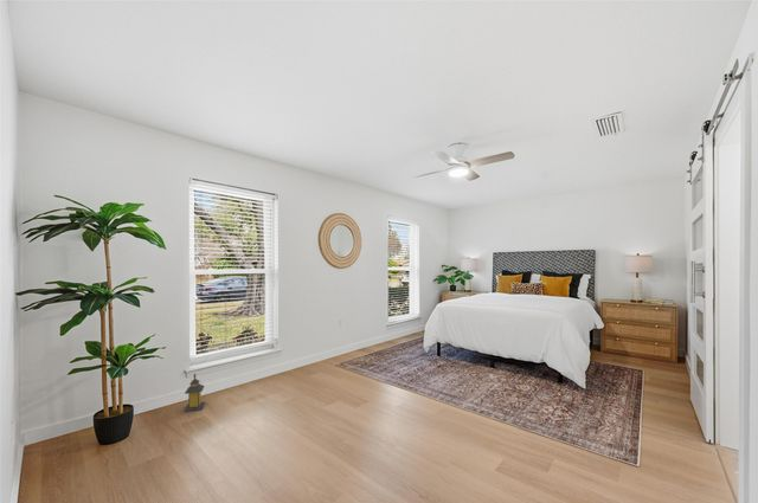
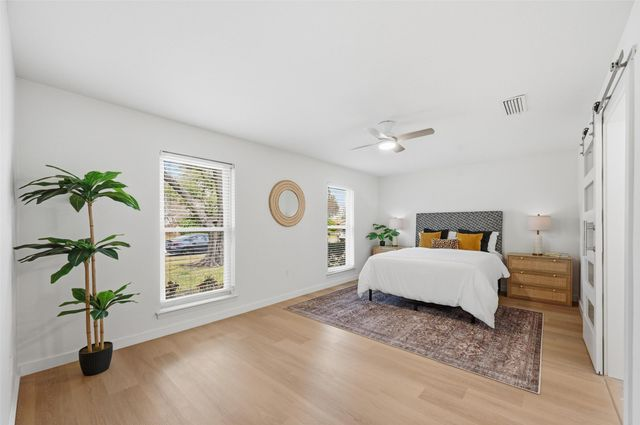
- lantern [184,373,206,413]
